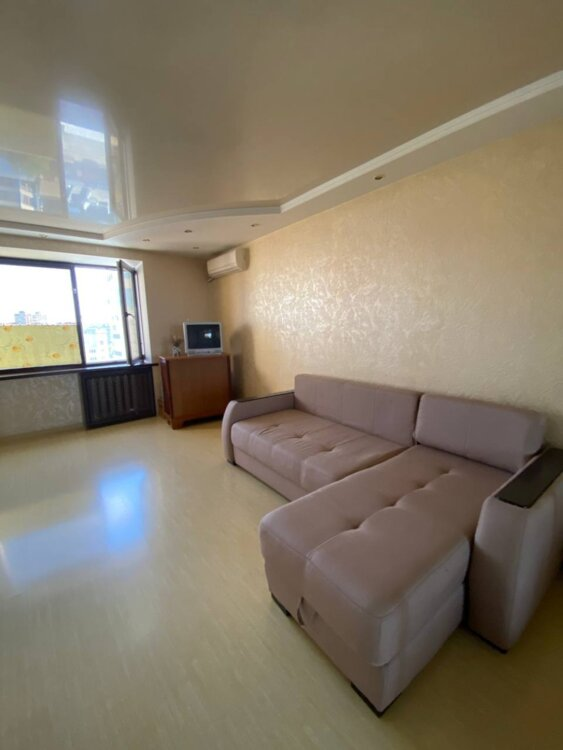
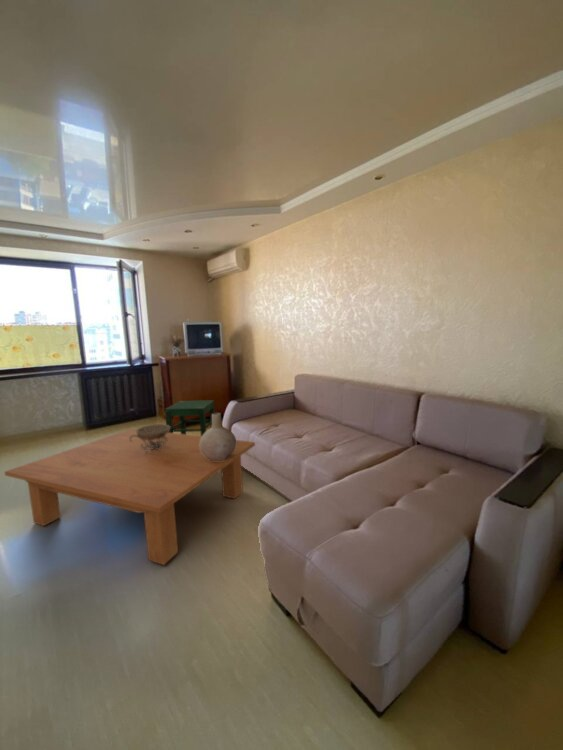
+ vase [199,412,237,461]
+ coffee table [4,428,256,566]
+ decorative bowl [129,423,176,451]
+ stool [164,399,216,436]
